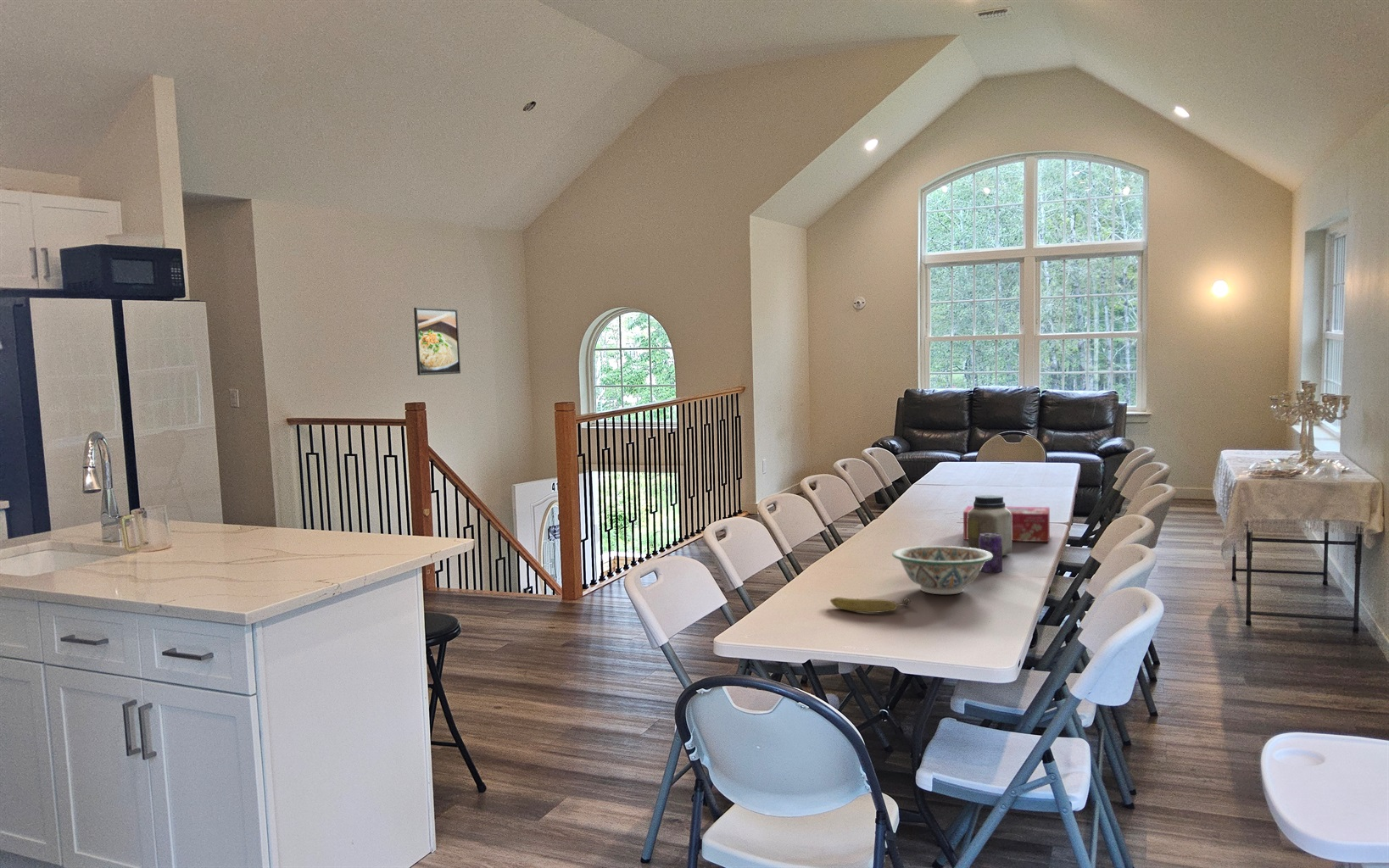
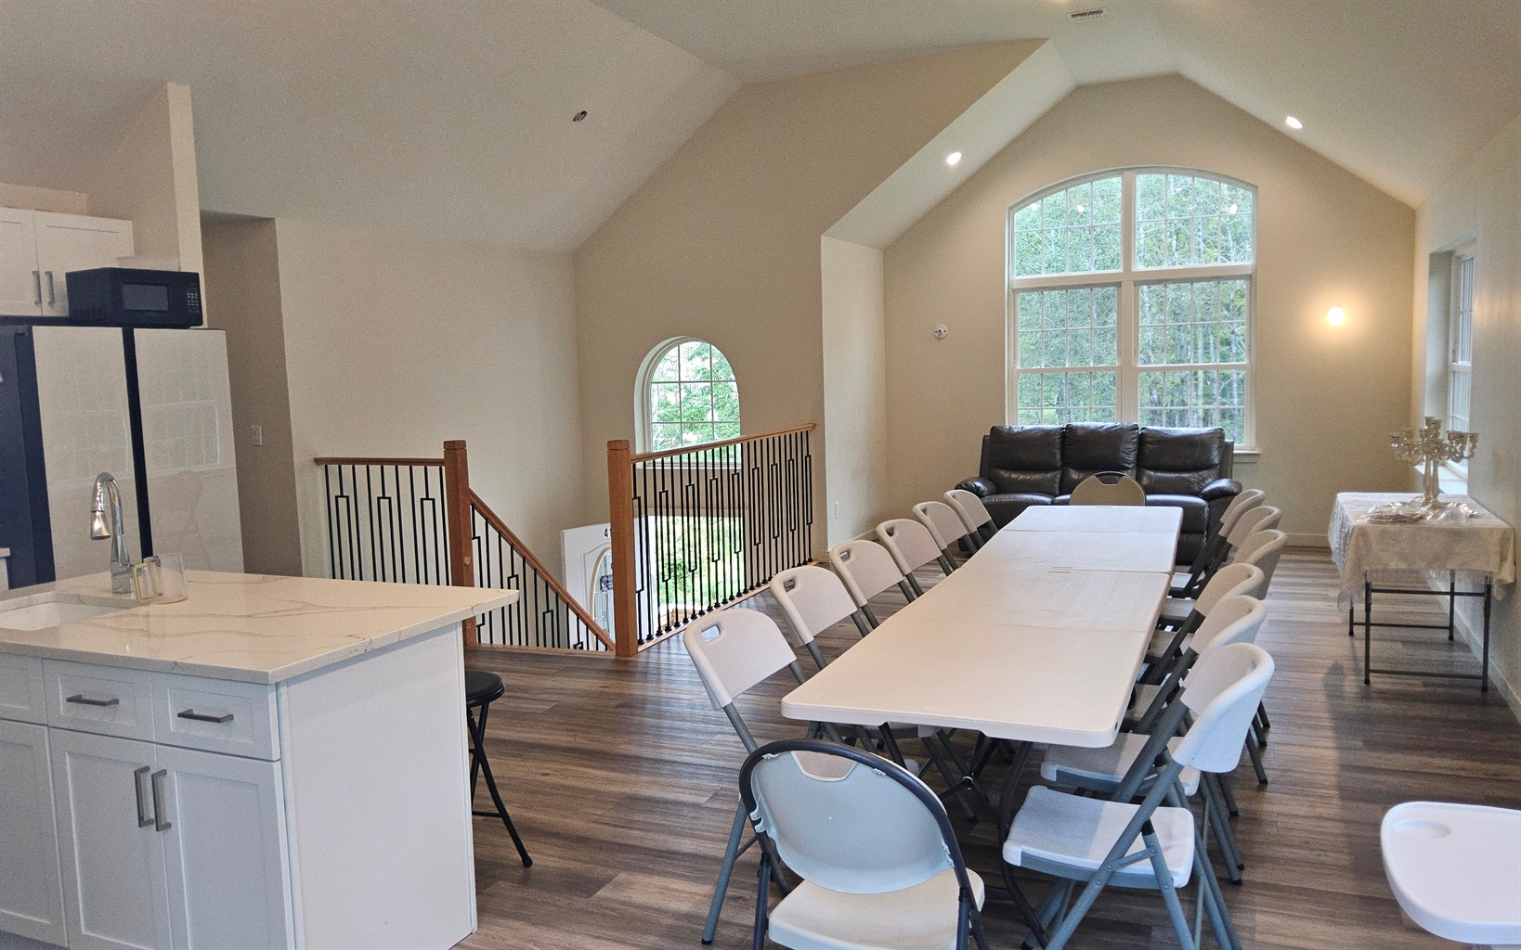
- tissue box [962,505,1051,542]
- decorative bowl [891,545,993,595]
- fruit [829,597,912,614]
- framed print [413,307,461,376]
- beverage can [979,532,1003,574]
- jar [968,494,1012,556]
